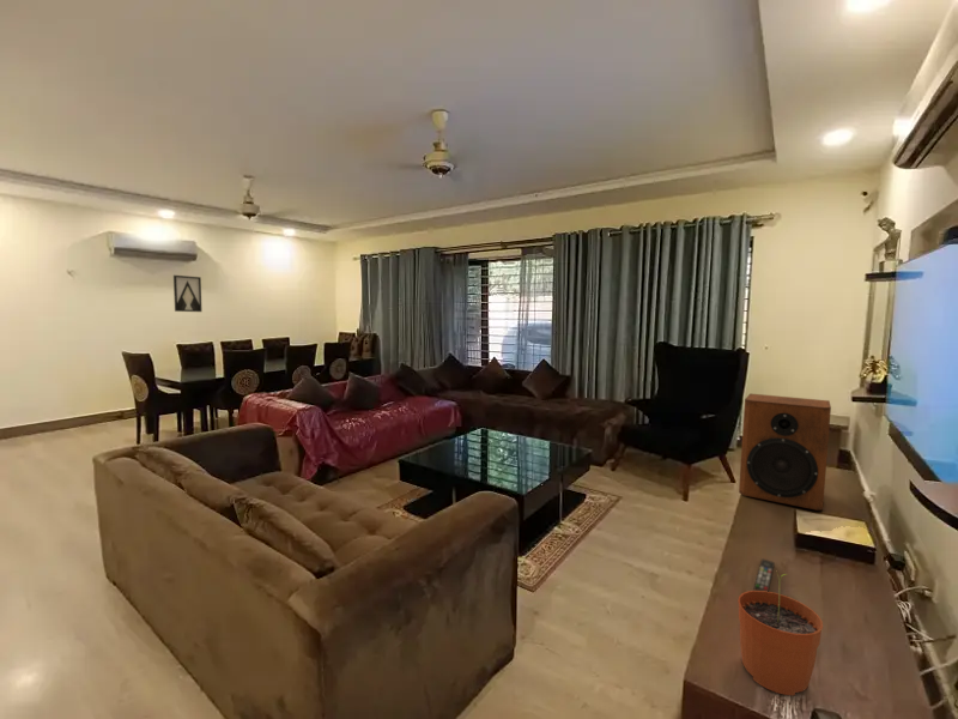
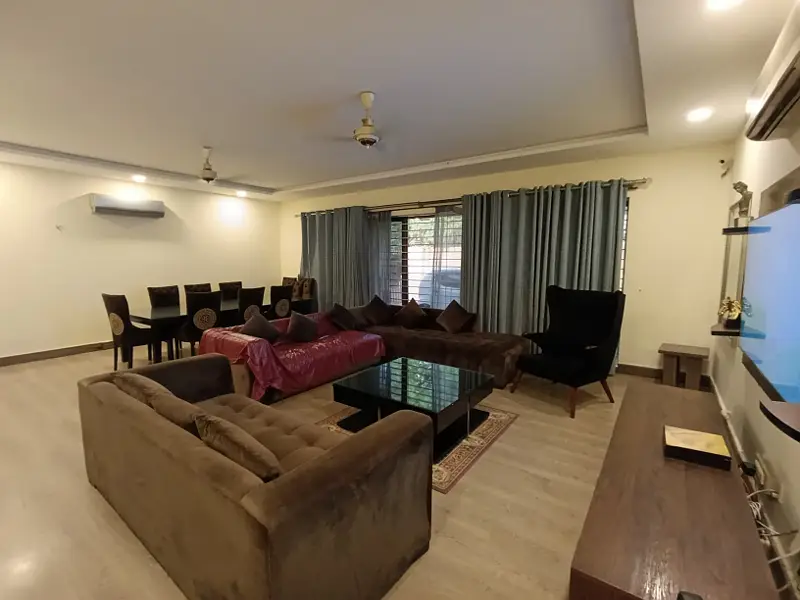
- speaker [738,392,832,512]
- remote control [753,557,776,592]
- wall art [172,274,204,313]
- plant pot [736,573,824,696]
